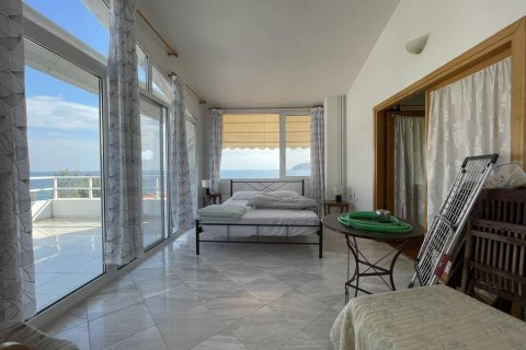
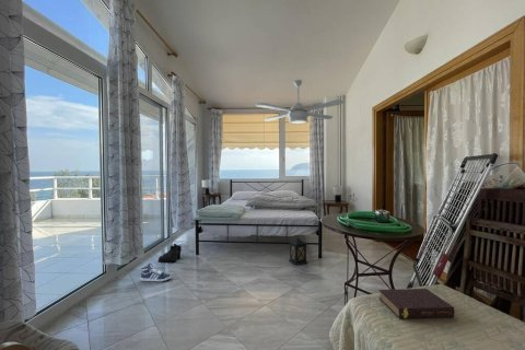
+ ceiling fan [255,79,345,125]
+ boots [158,243,183,264]
+ lantern [288,235,308,266]
+ book [377,288,456,319]
+ sneaker [140,261,172,283]
